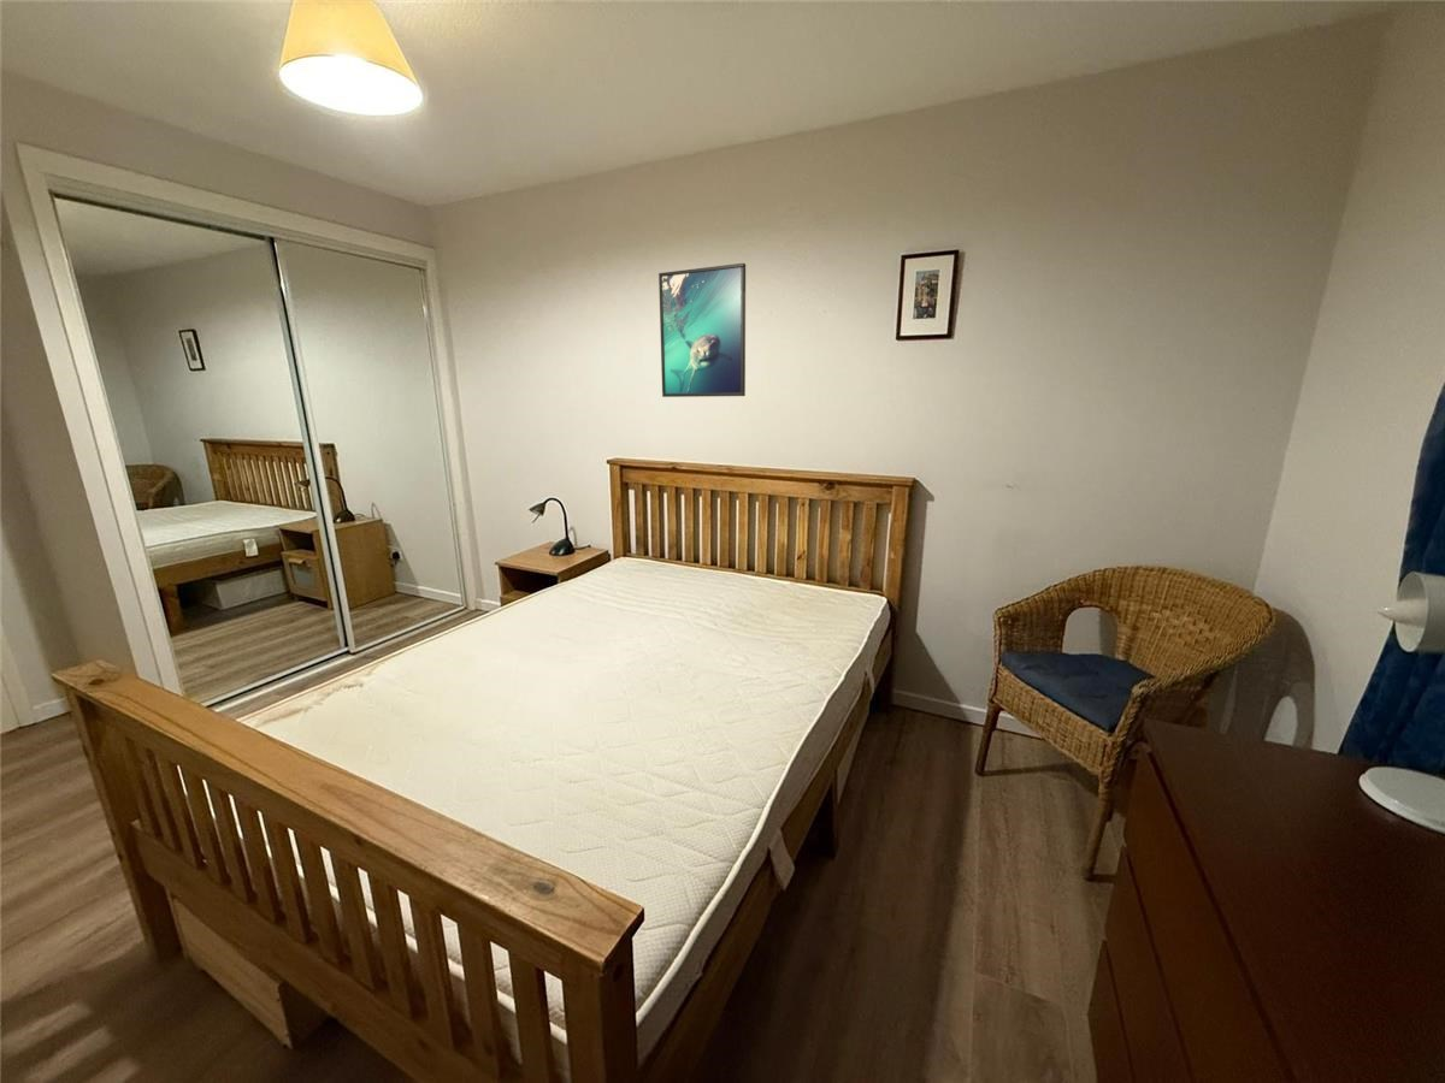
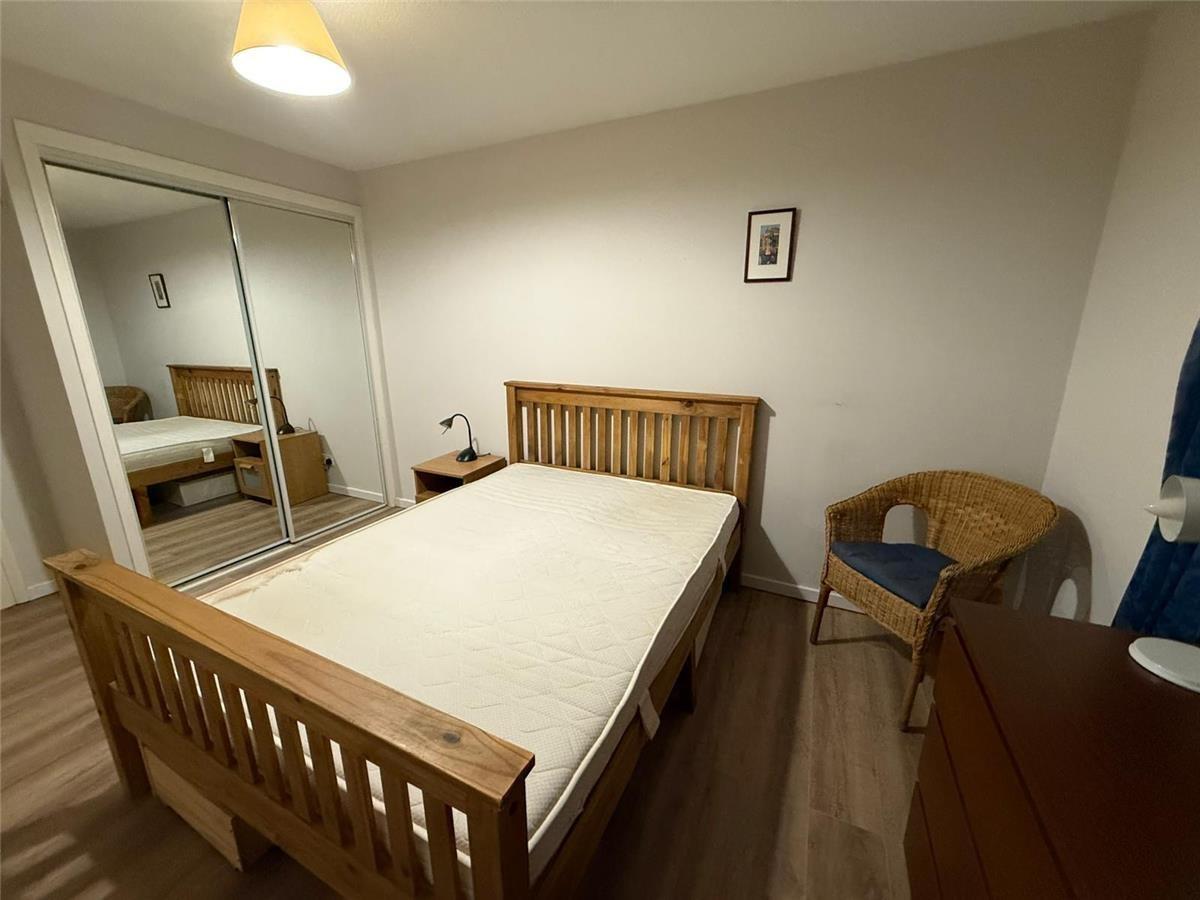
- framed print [657,262,747,398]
